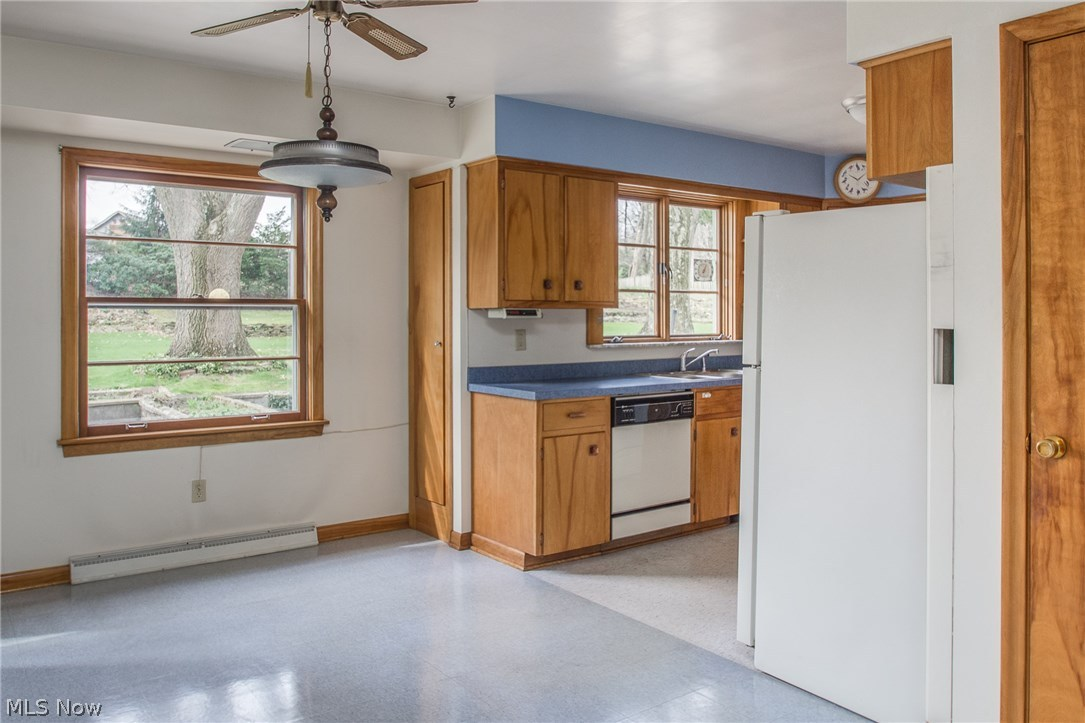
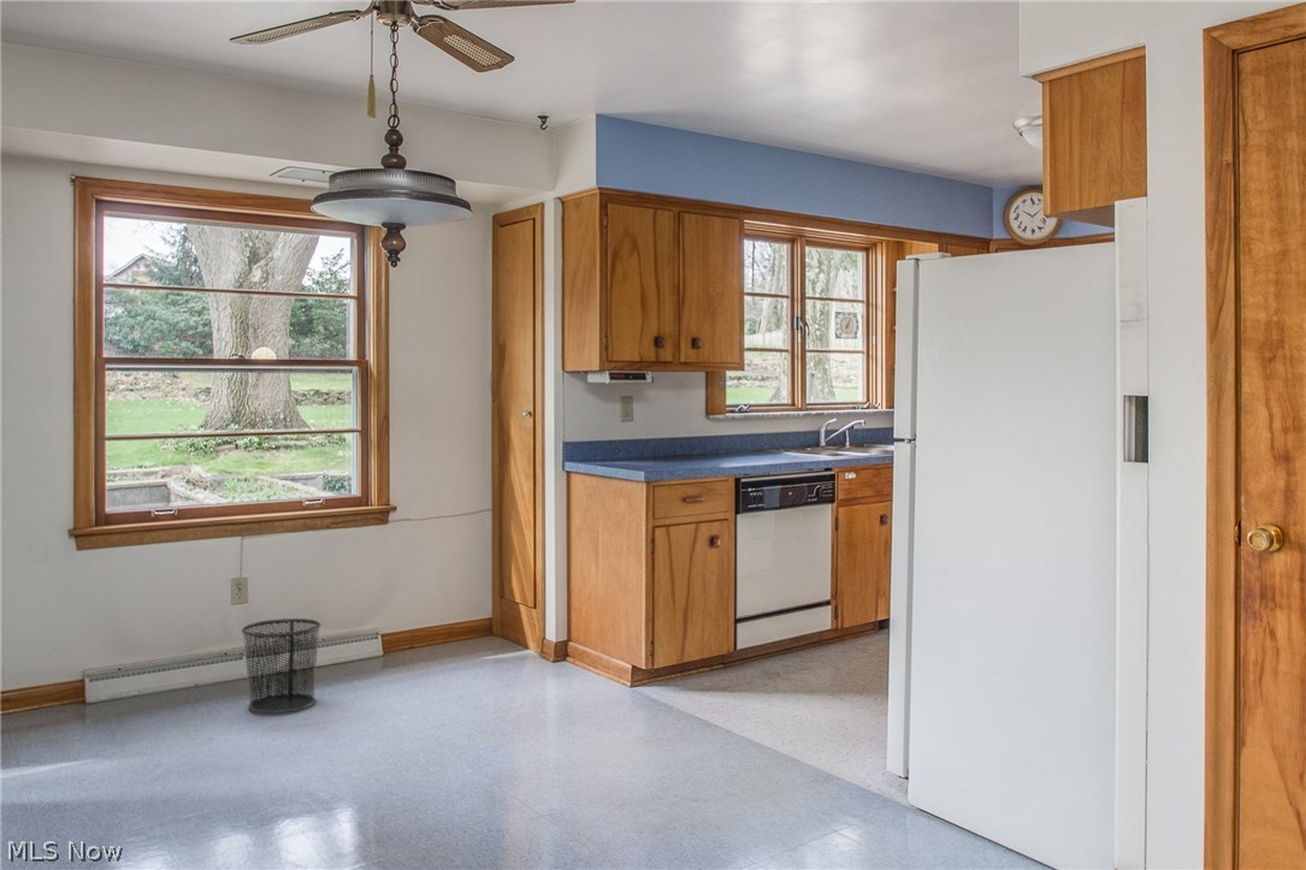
+ waste bin [240,617,323,715]
